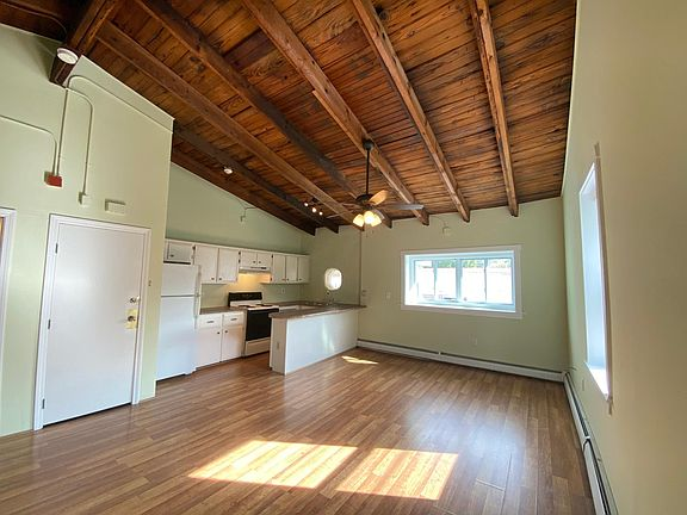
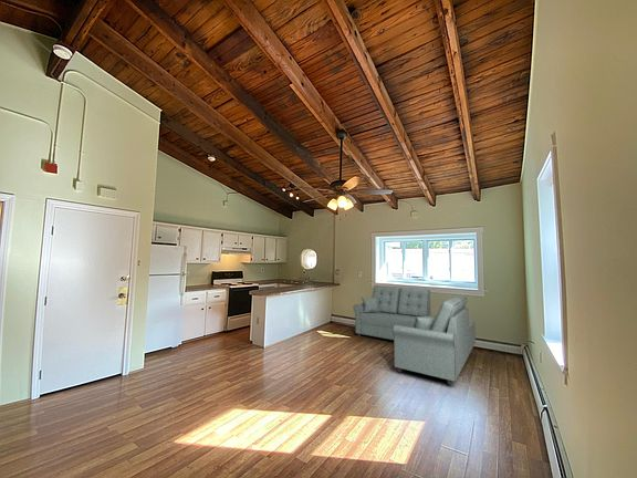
+ sofa [352,284,477,386]
